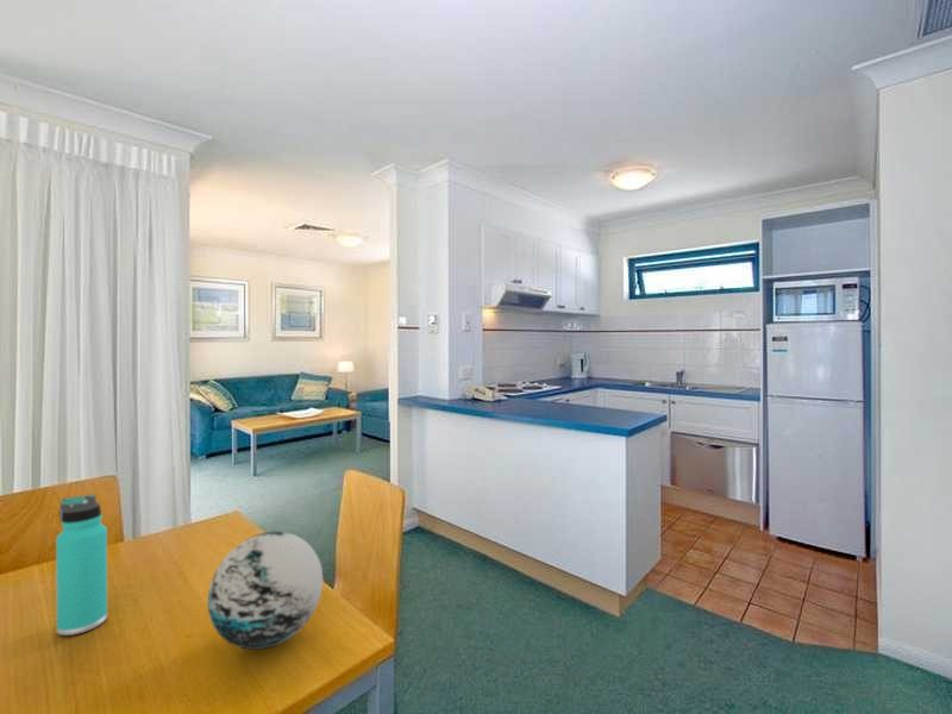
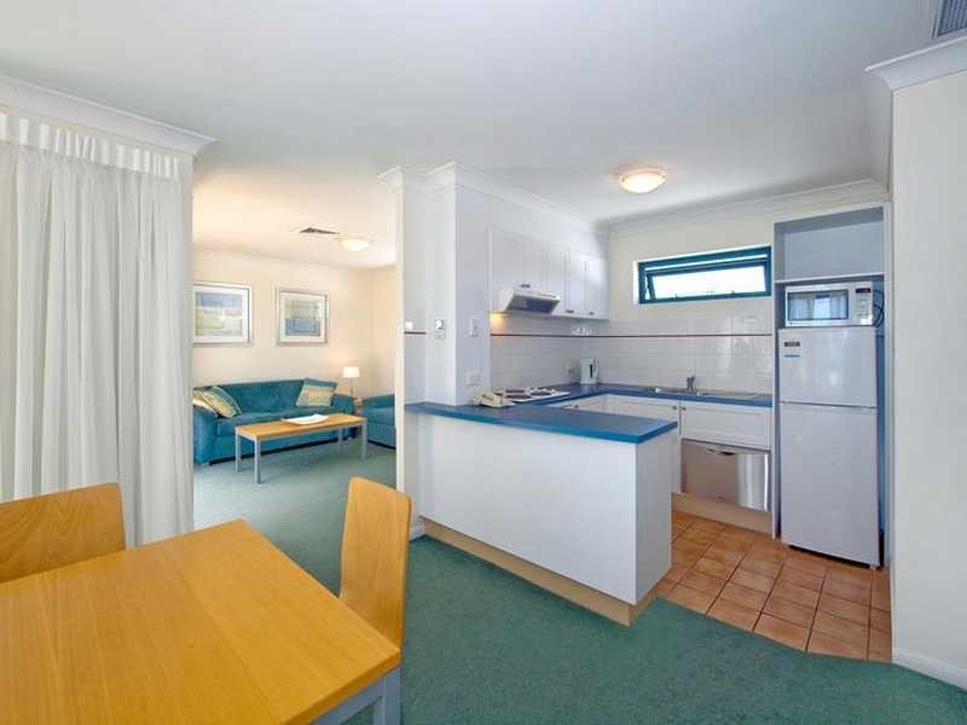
- decorative orb [207,531,324,651]
- thermos bottle [55,493,108,637]
